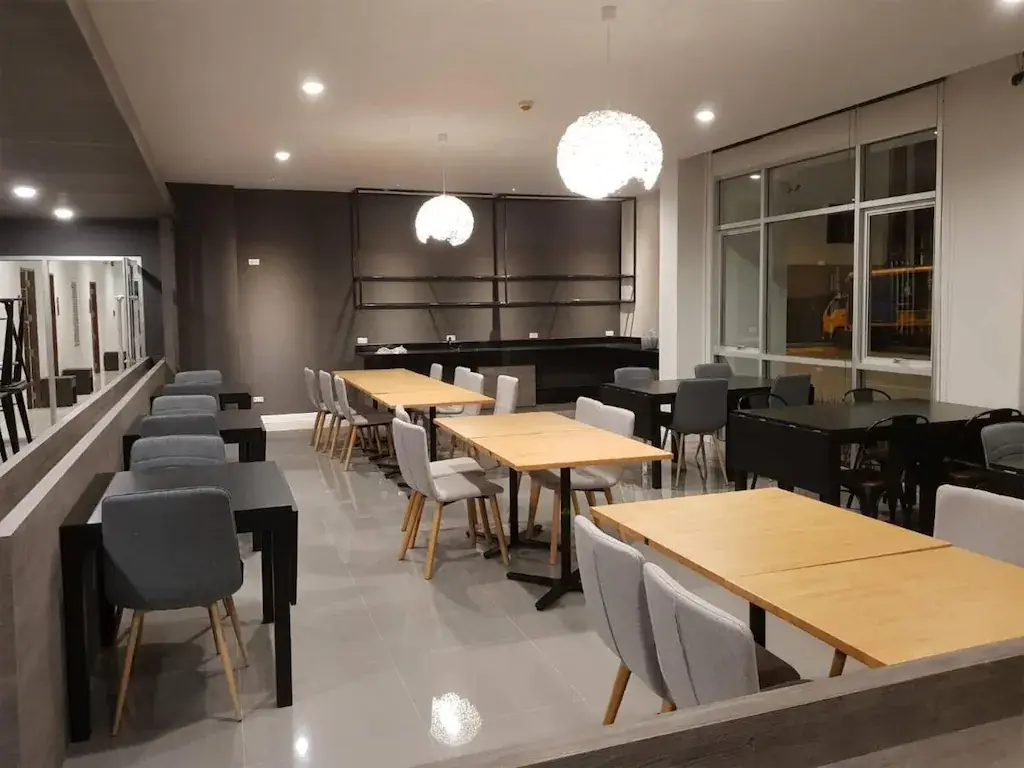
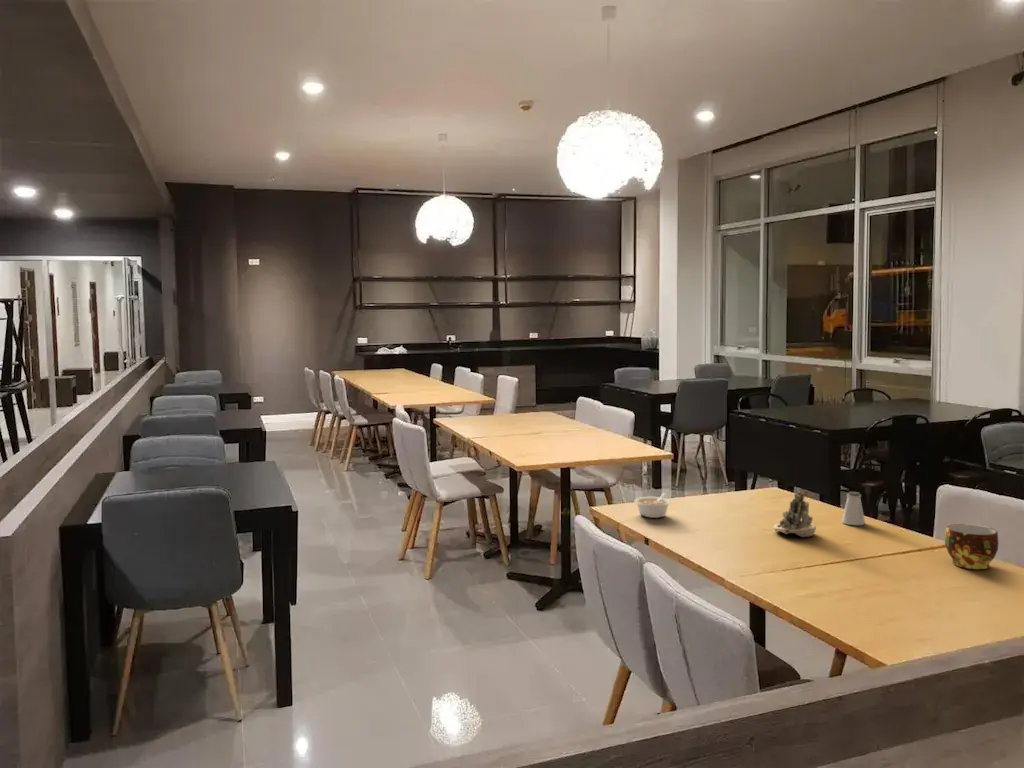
+ cup [944,523,999,570]
+ succulent planter [773,487,817,538]
+ saltshaker [841,491,866,526]
+ legume [634,492,672,519]
